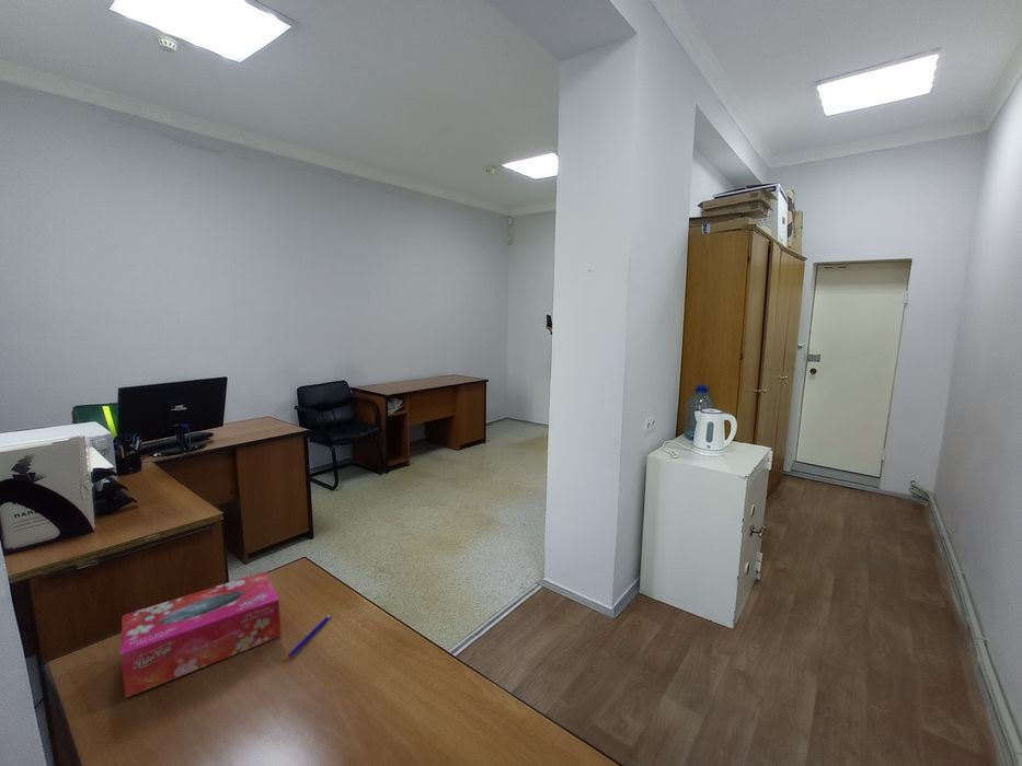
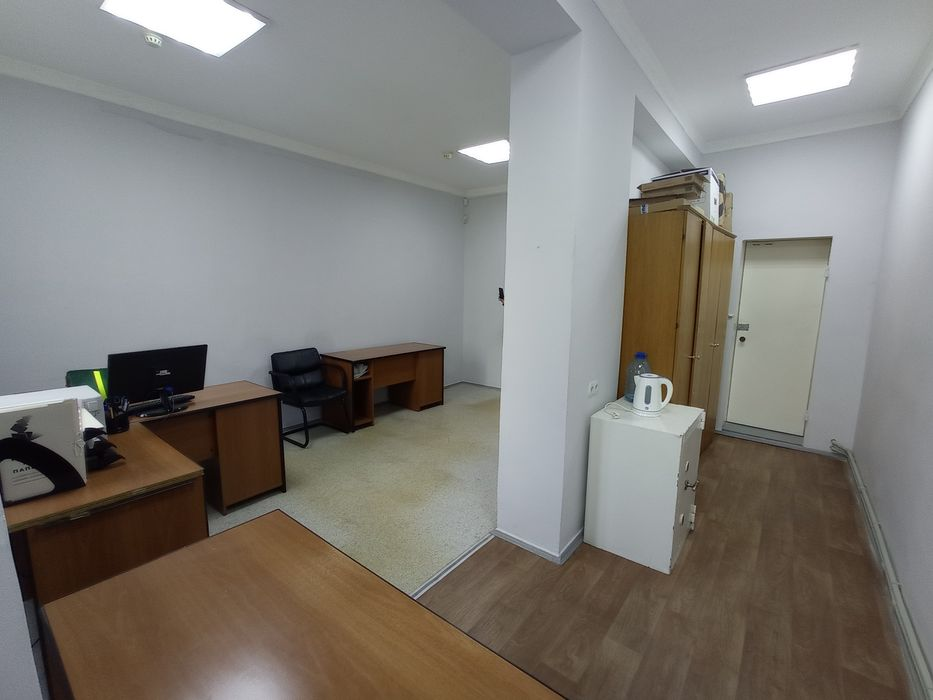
- pen [287,613,333,659]
- tissue box [119,570,282,699]
